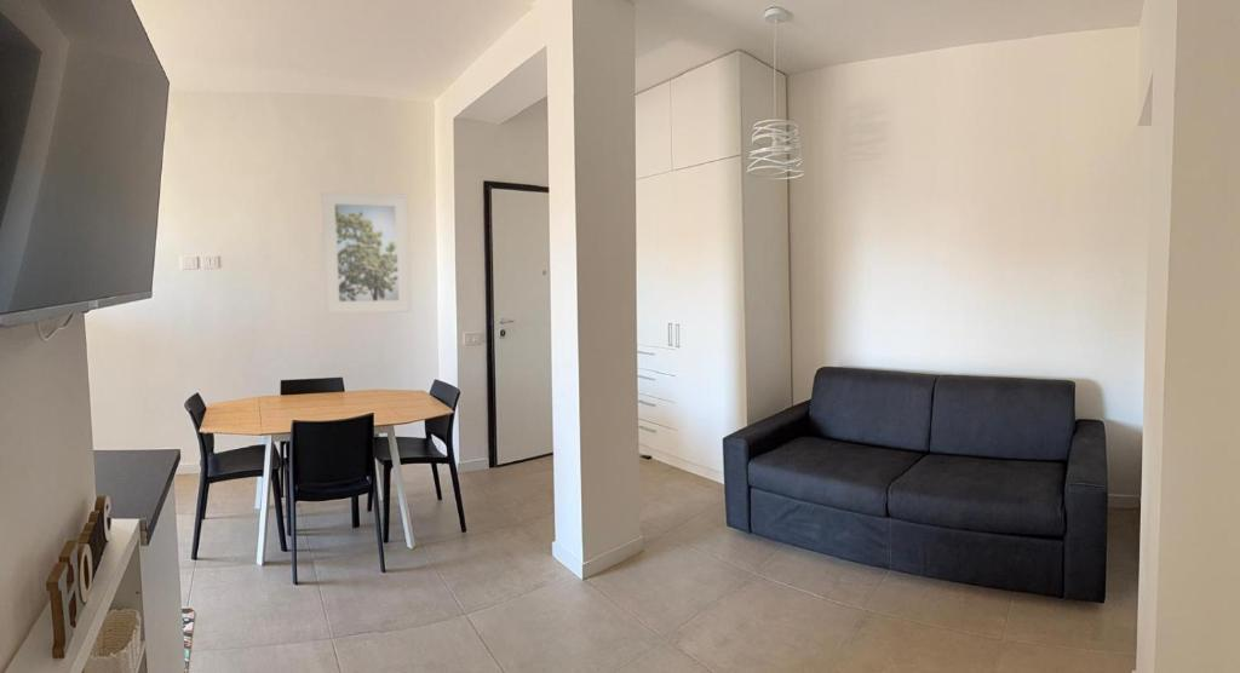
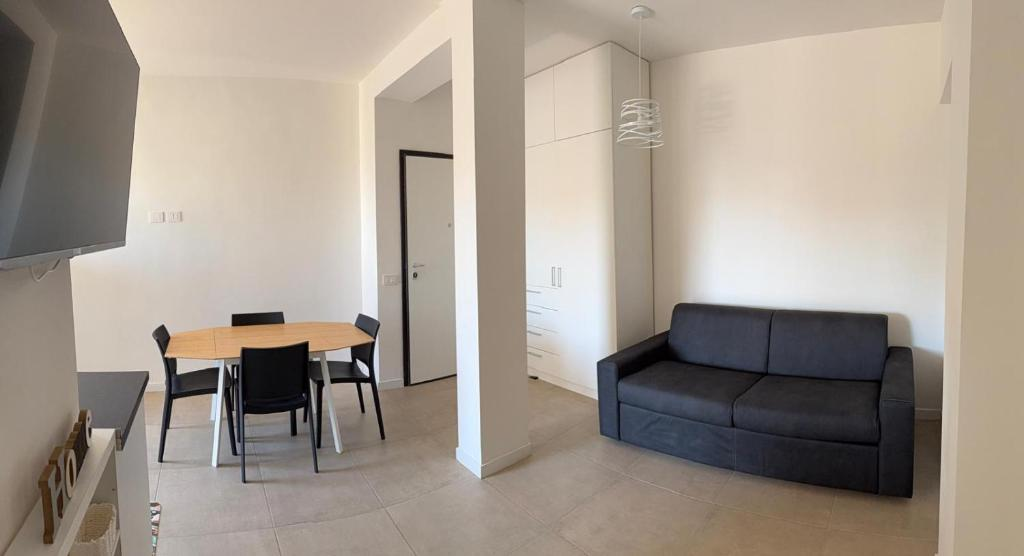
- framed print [320,190,413,315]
